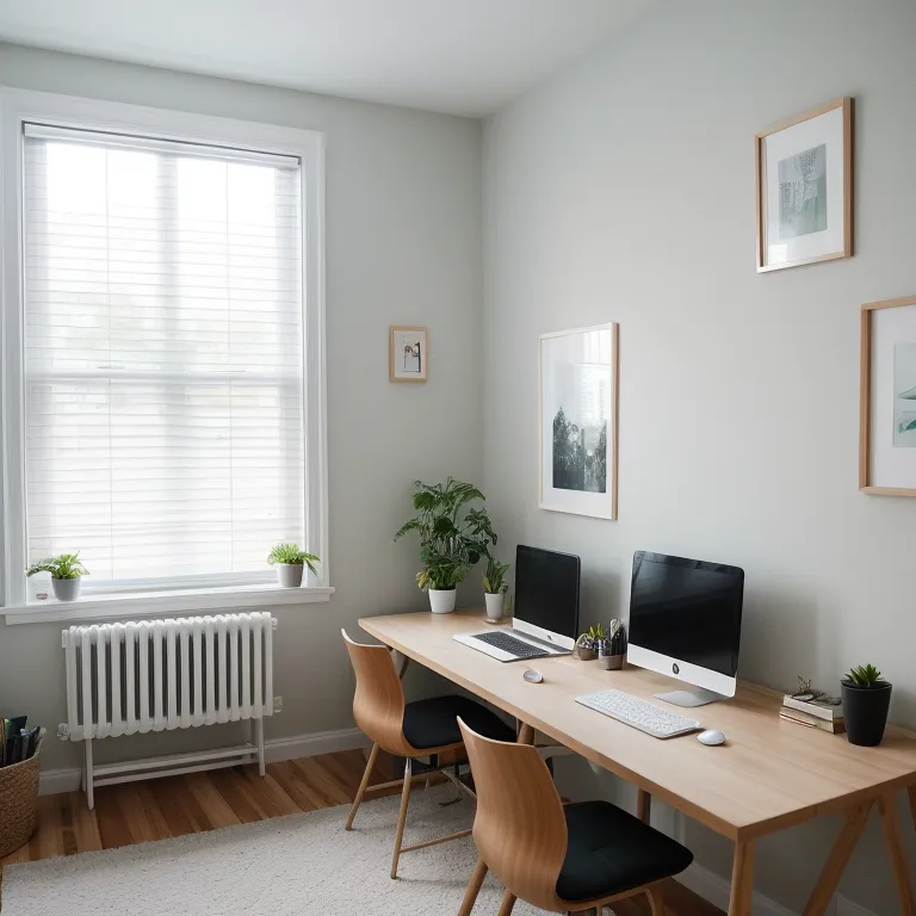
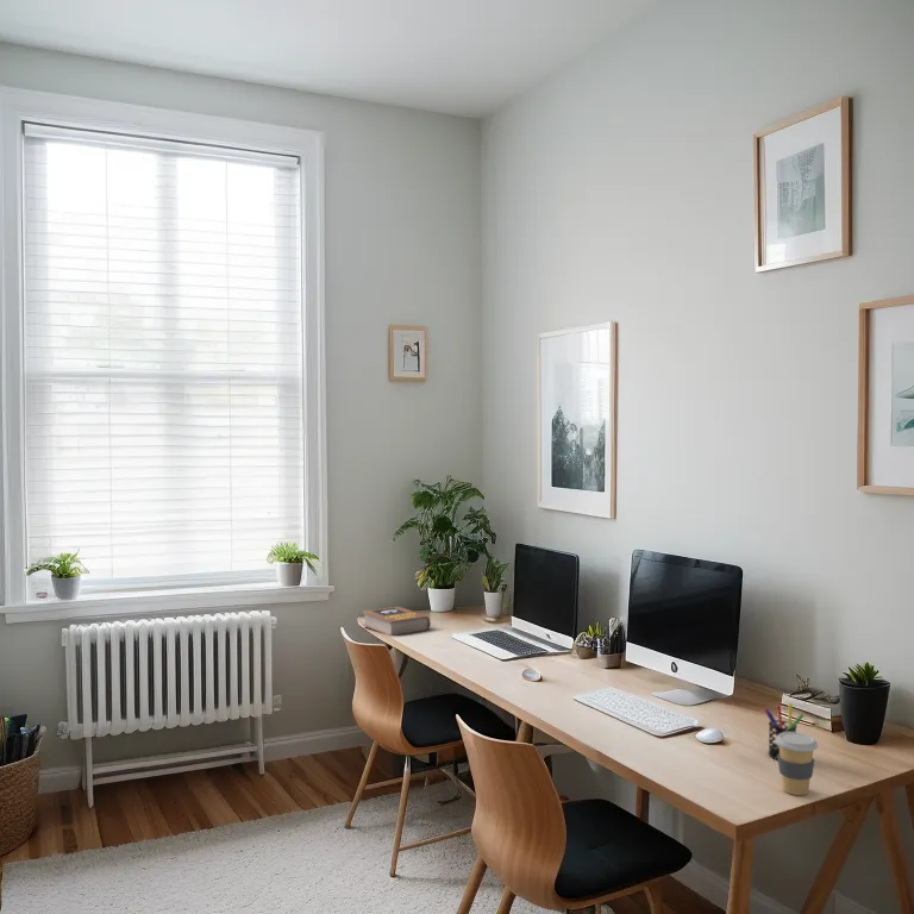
+ book [361,606,432,637]
+ pen holder [763,702,805,760]
+ coffee cup [775,732,819,796]
